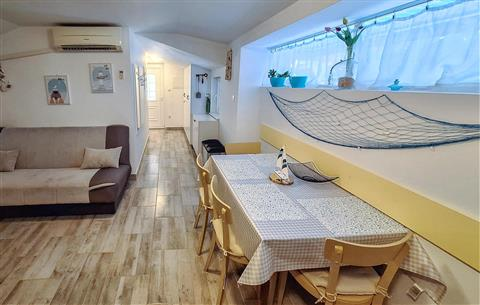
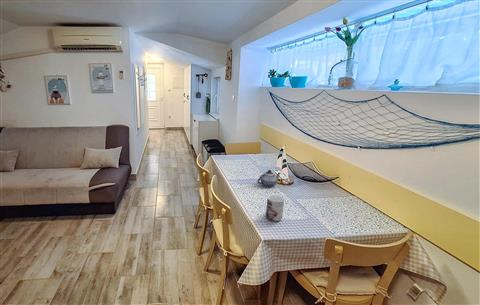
+ mug [265,194,285,222]
+ teapot [256,169,281,188]
